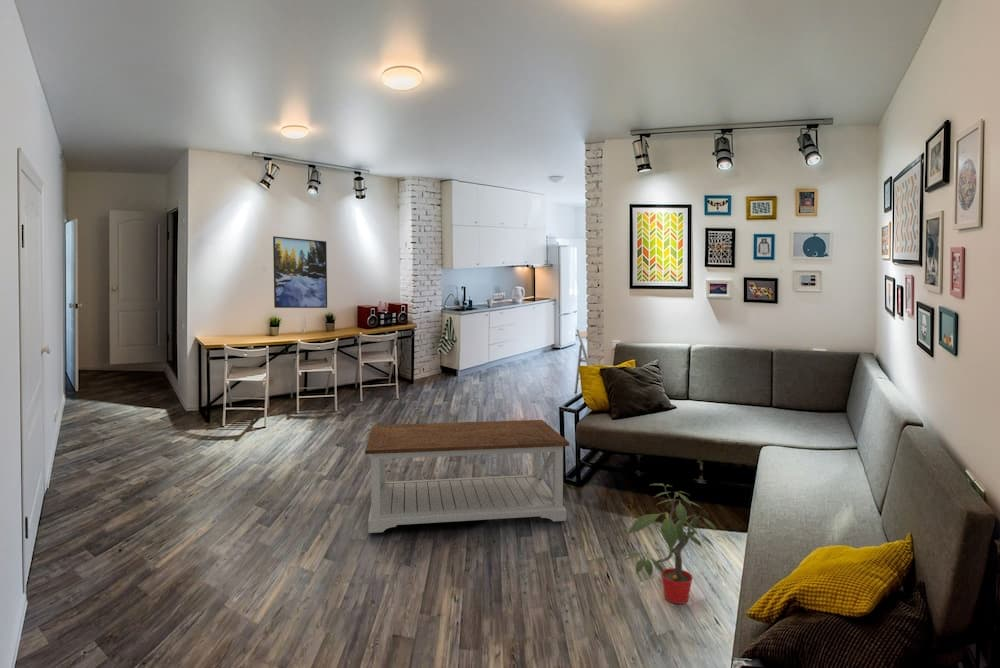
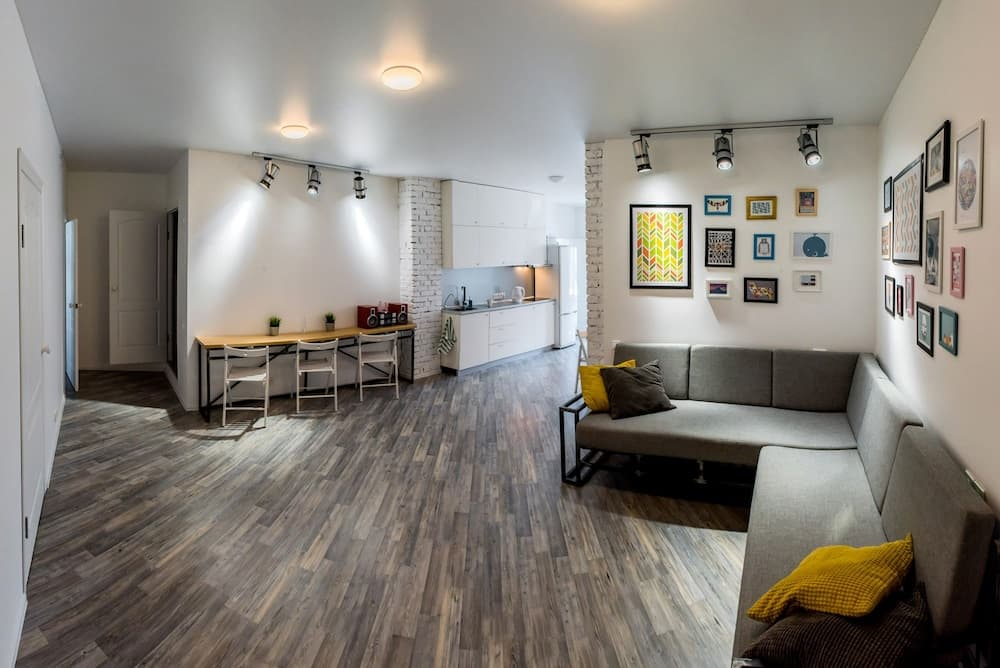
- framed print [272,235,328,309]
- coffee table [364,419,570,534]
- potted plant [621,483,717,605]
